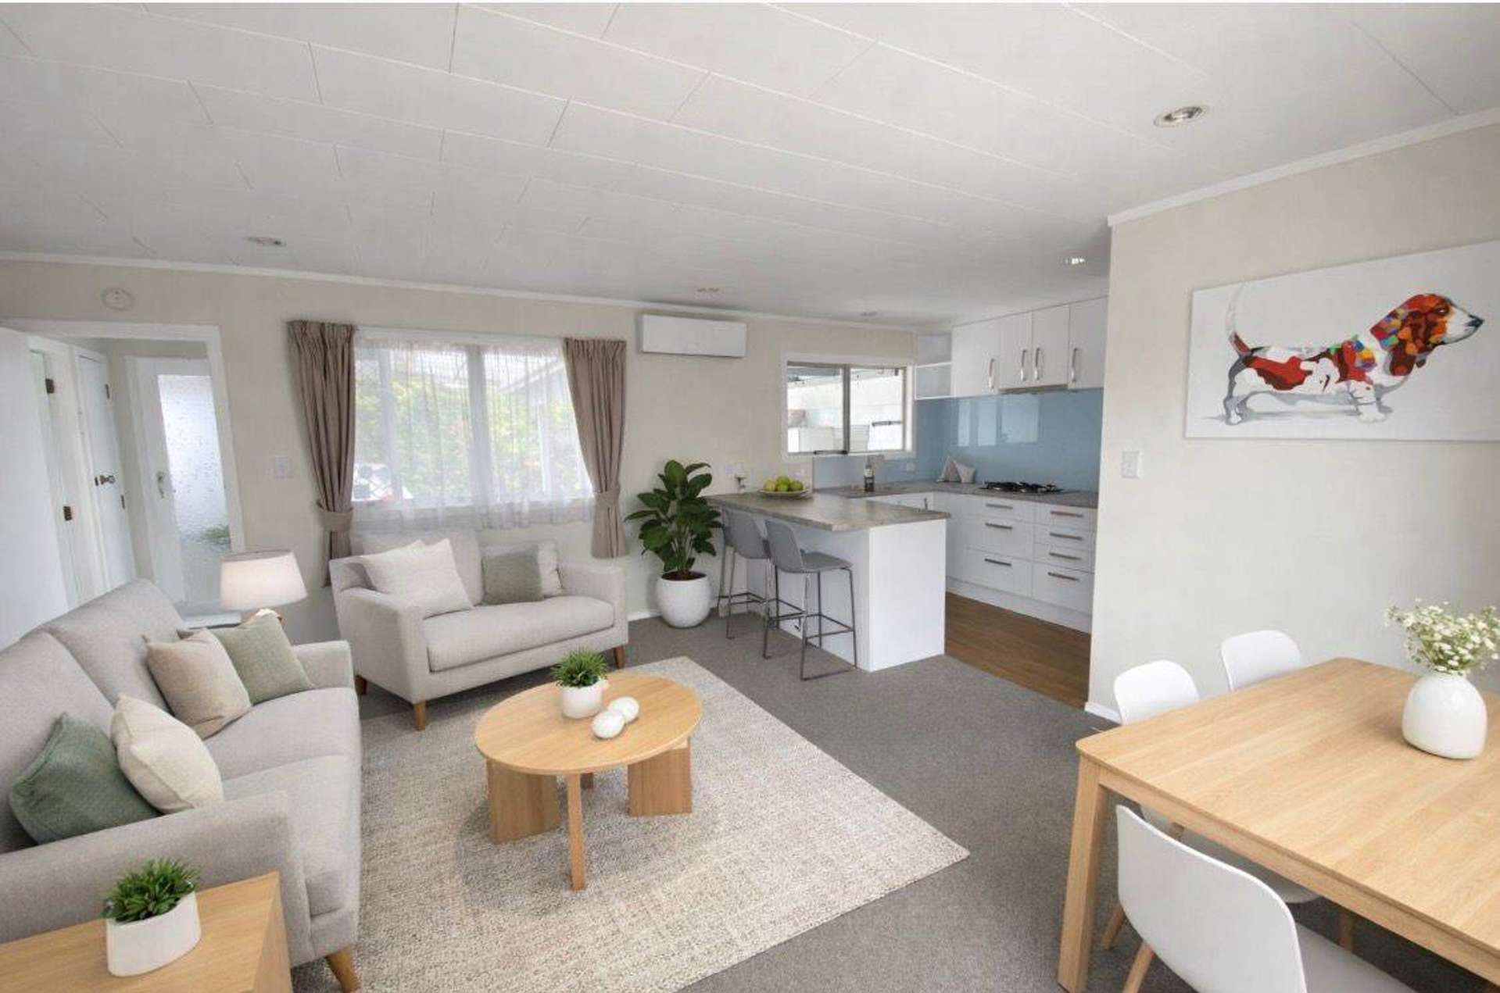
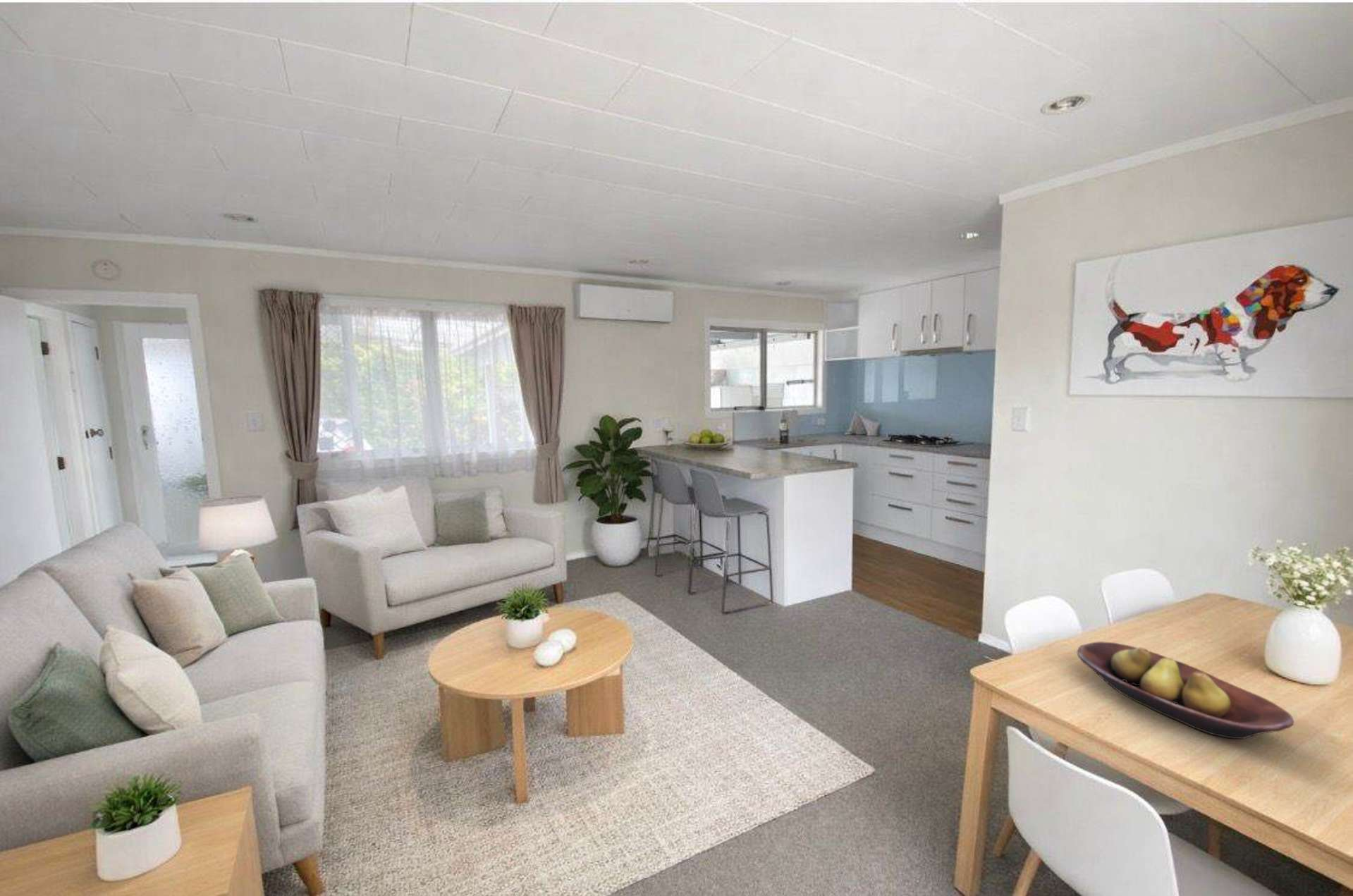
+ fruit bowl [1077,641,1294,739]
